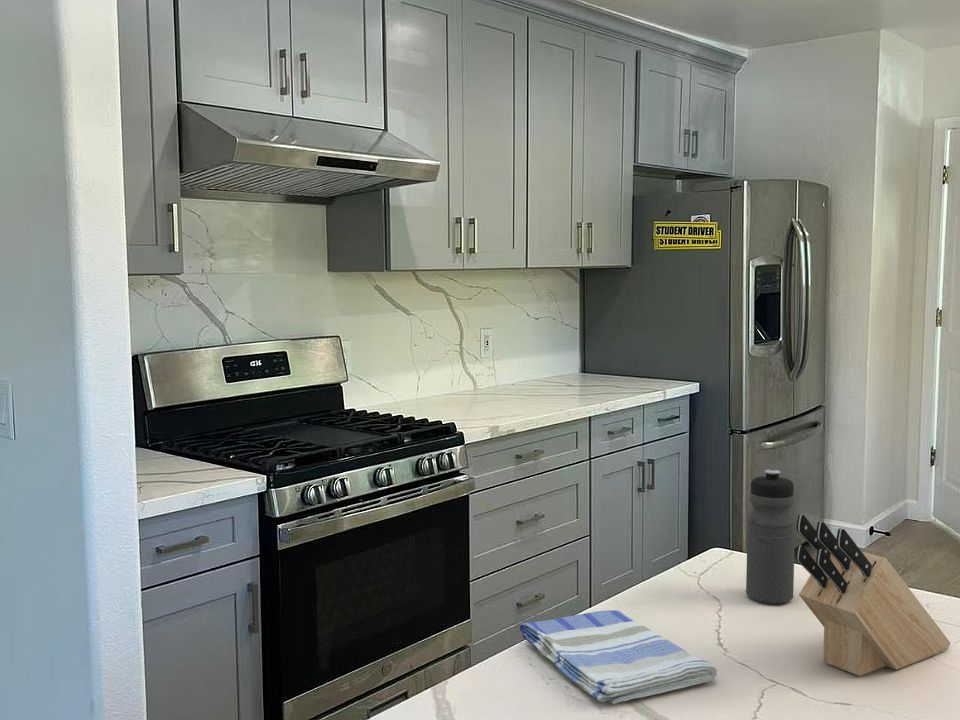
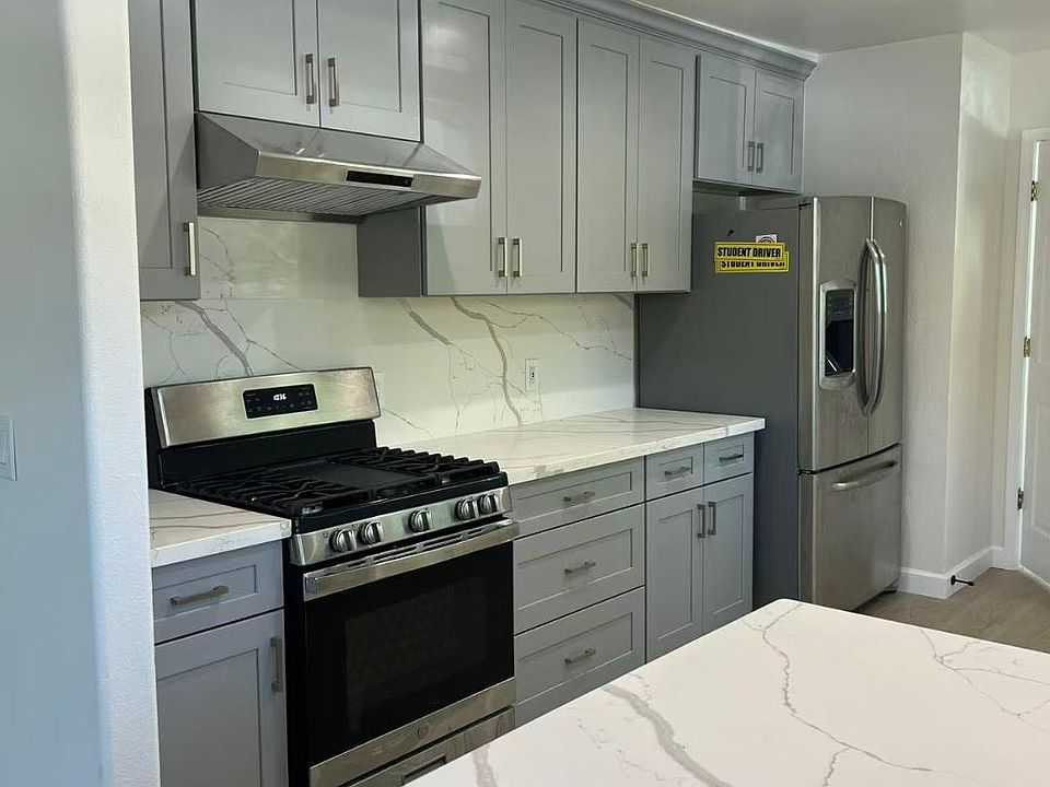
- water bottle [745,469,796,605]
- dish towel [519,609,718,705]
- knife block [795,513,952,677]
